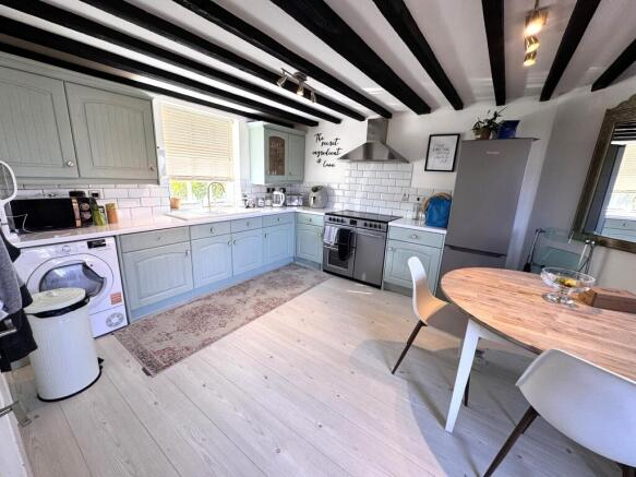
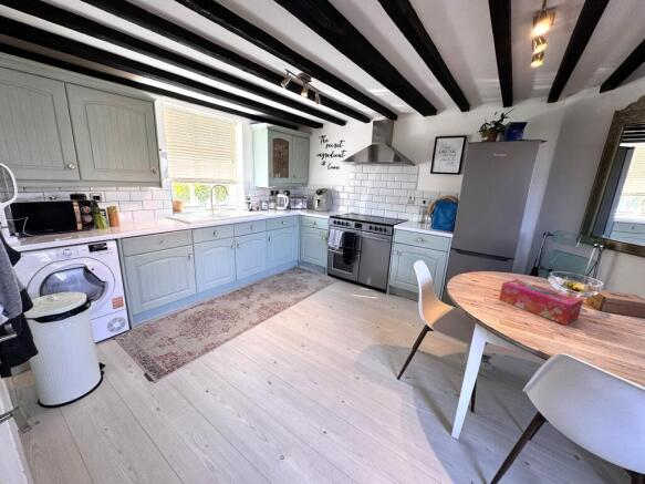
+ tissue box [498,278,584,326]
